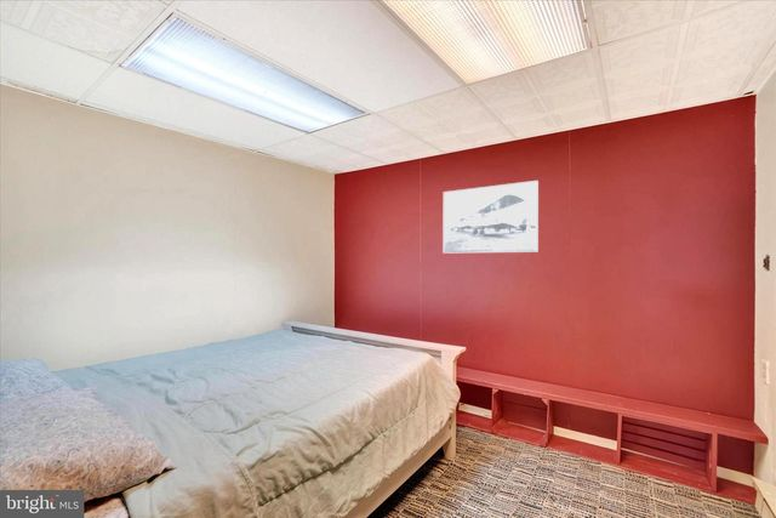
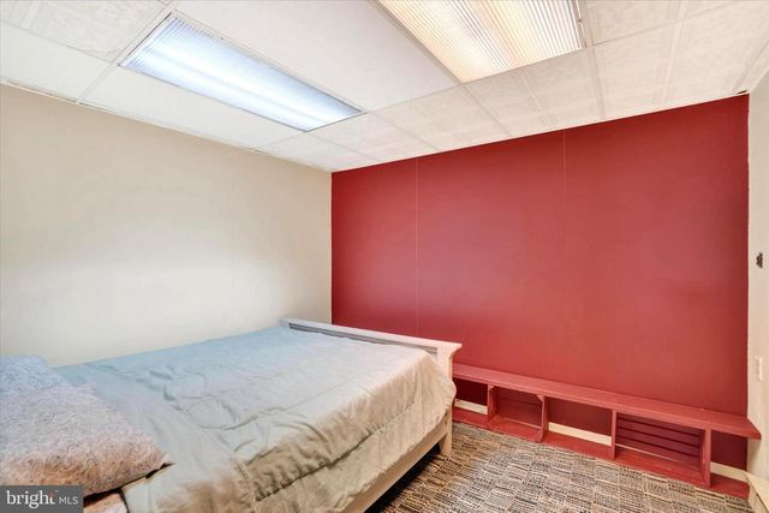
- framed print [441,180,540,255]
